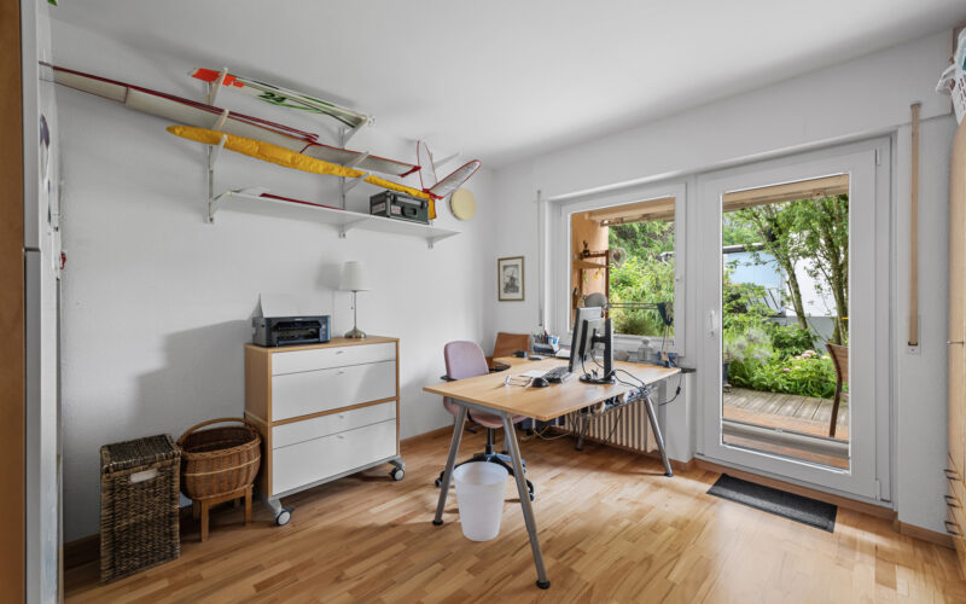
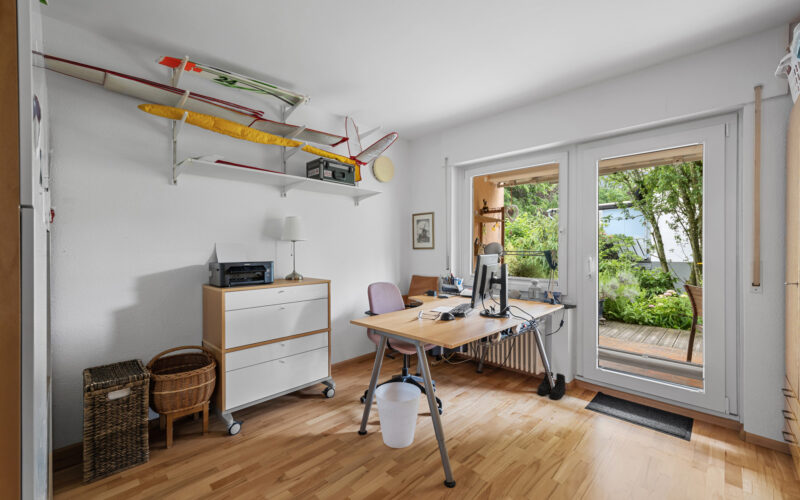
+ boots [536,371,567,400]
